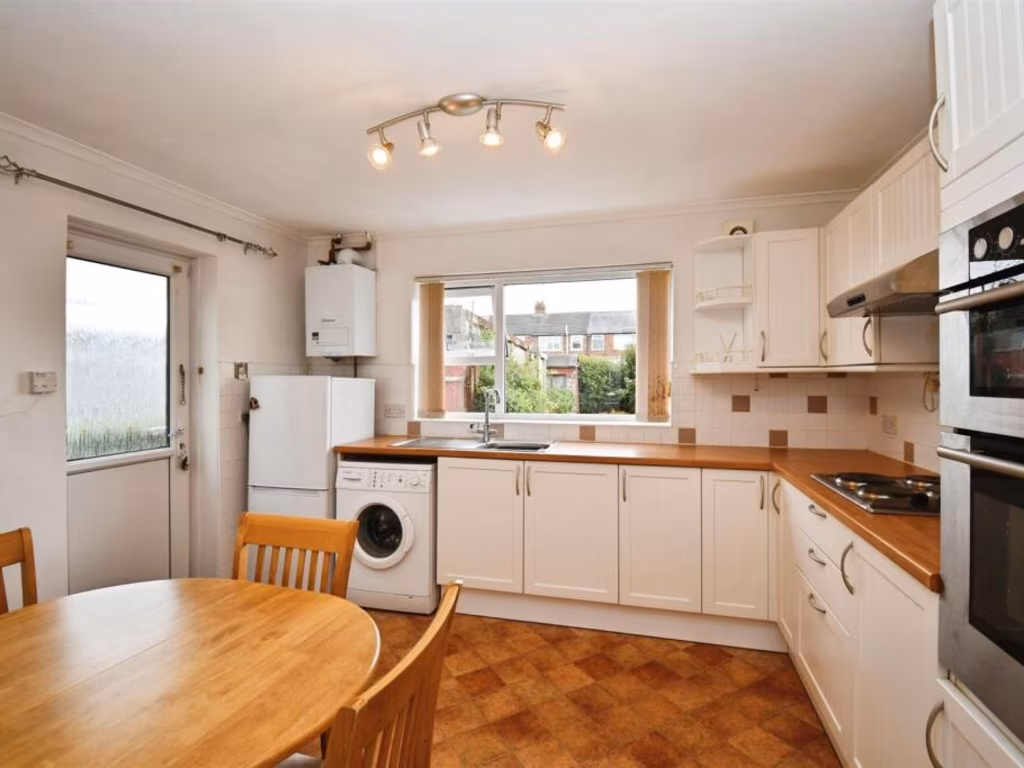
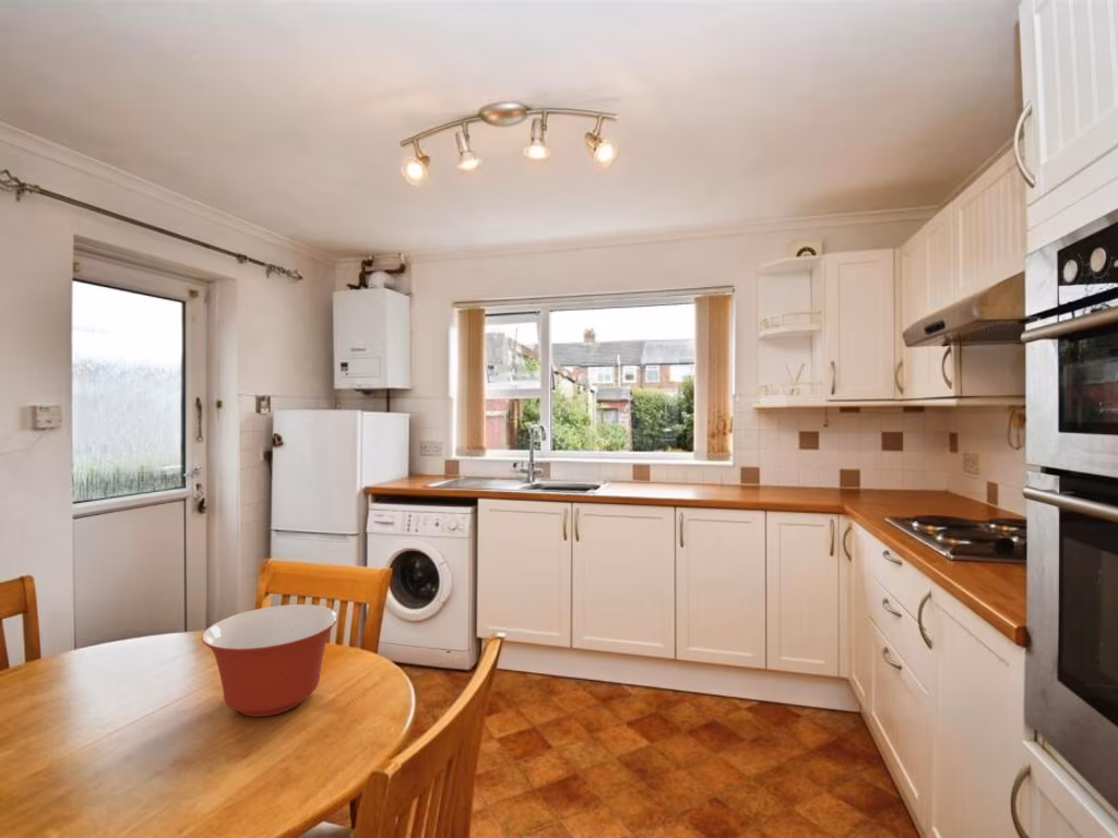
+ mixing bowl [201,603,340,718]
